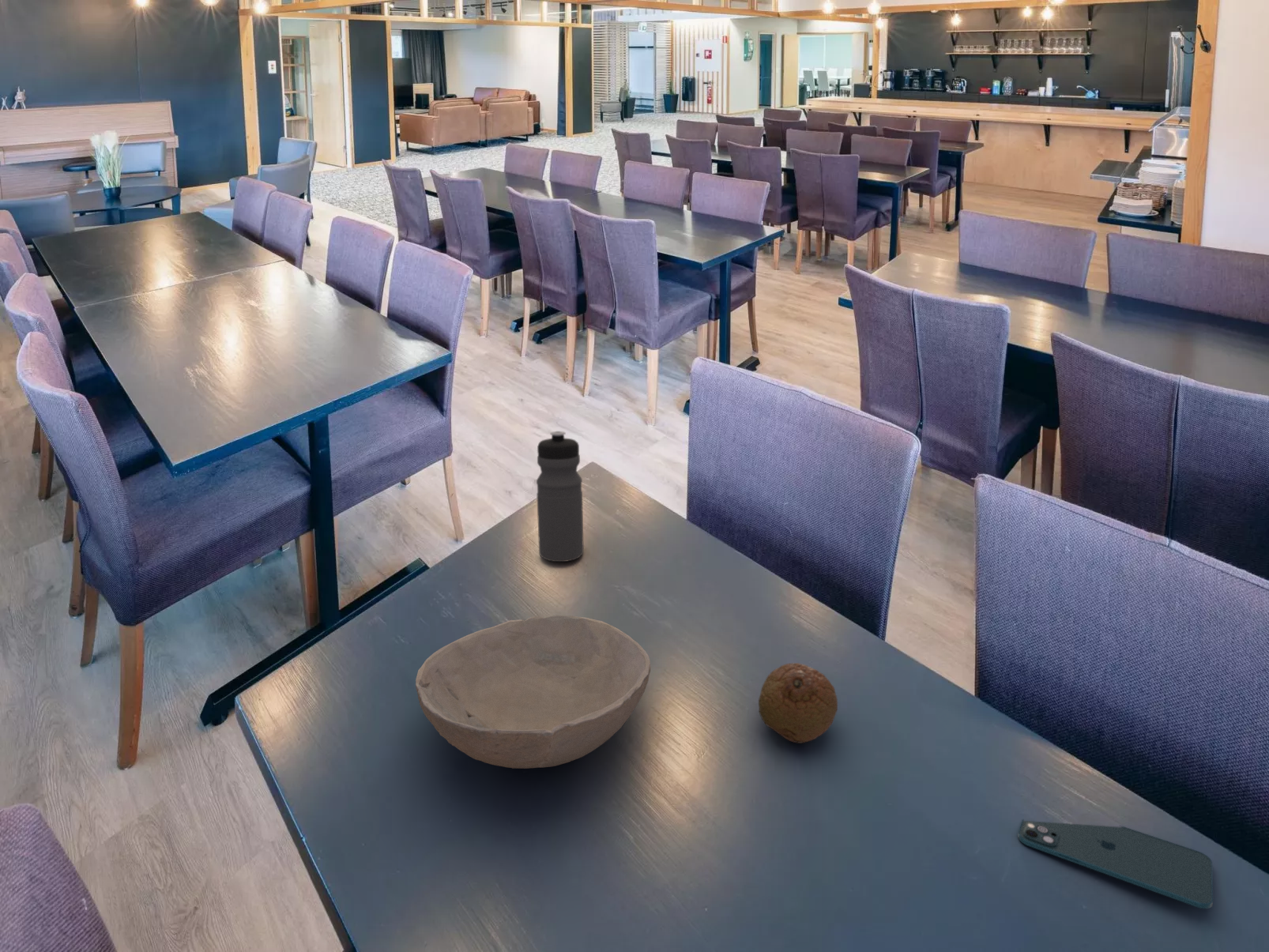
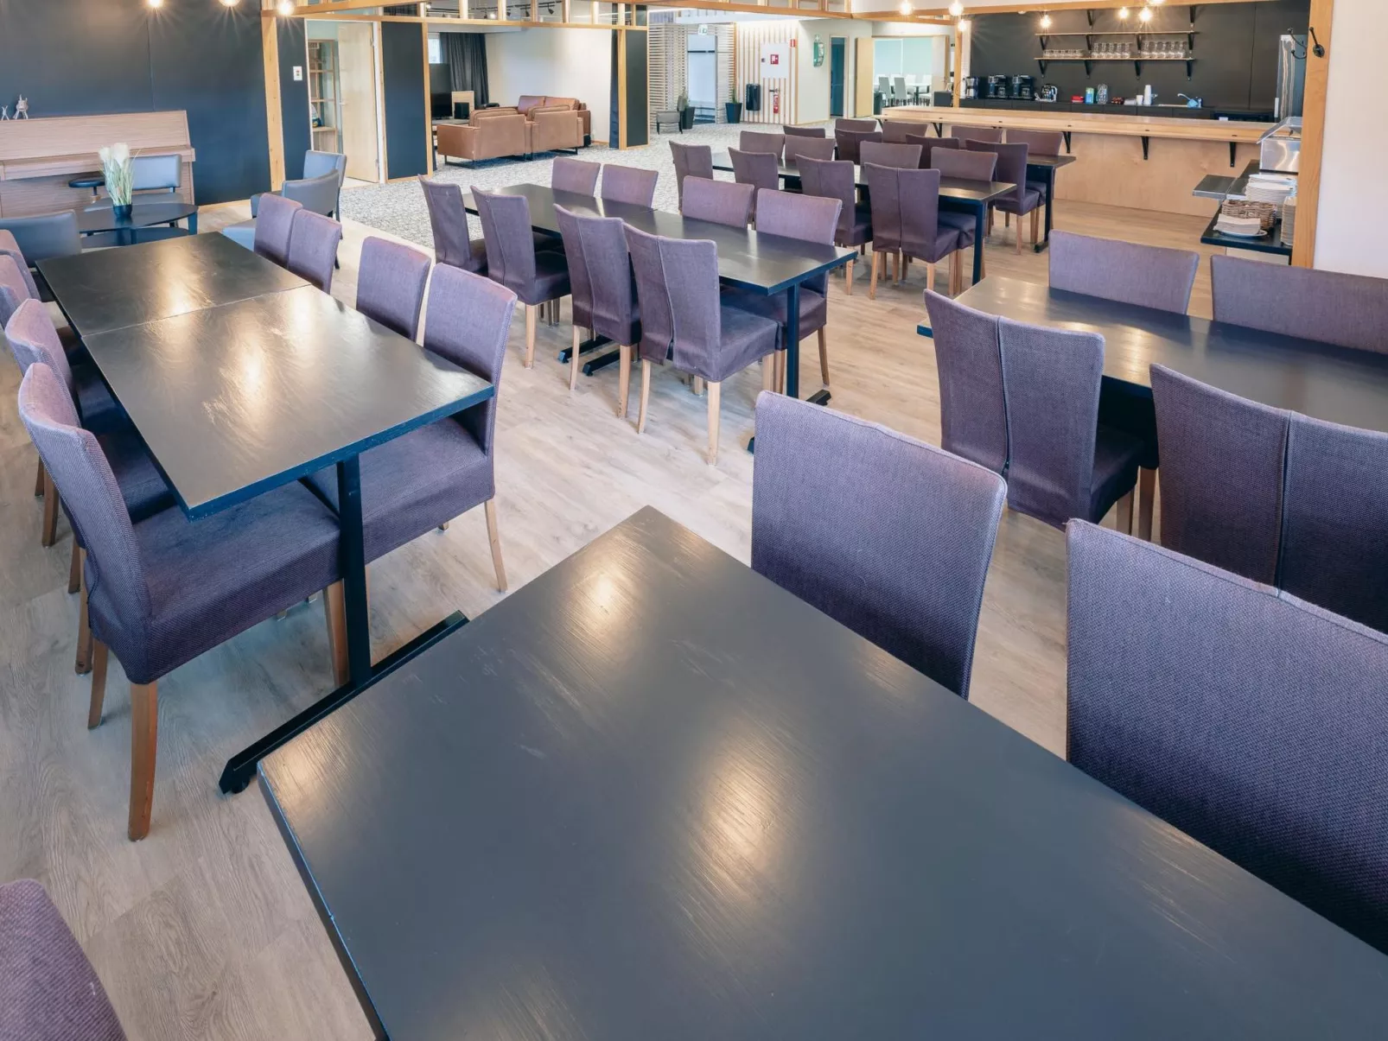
- water bottle [536,431,585,563]
- fruit [758,662,838,744]
- smartphone [1017,818,1214,909]
- bowl [415,614,651,770]
